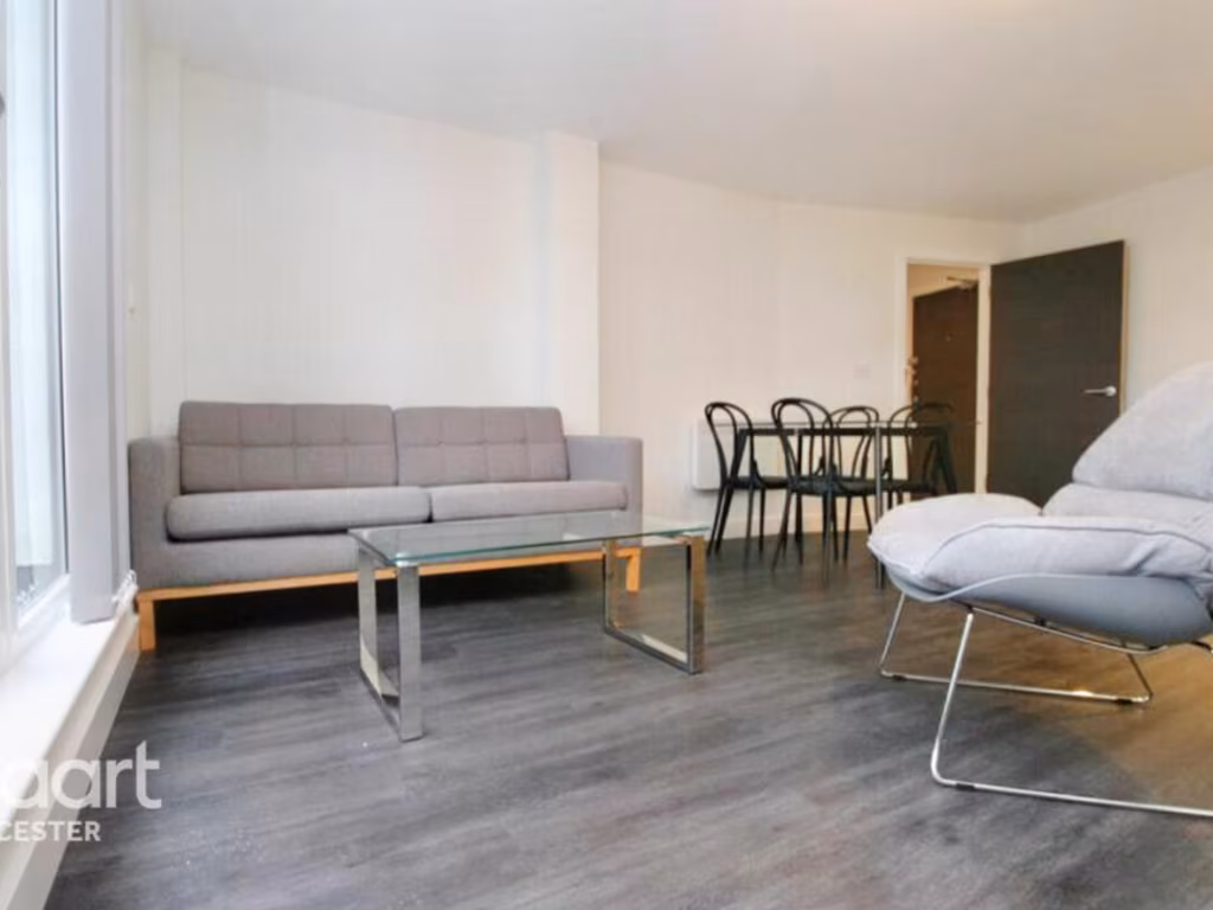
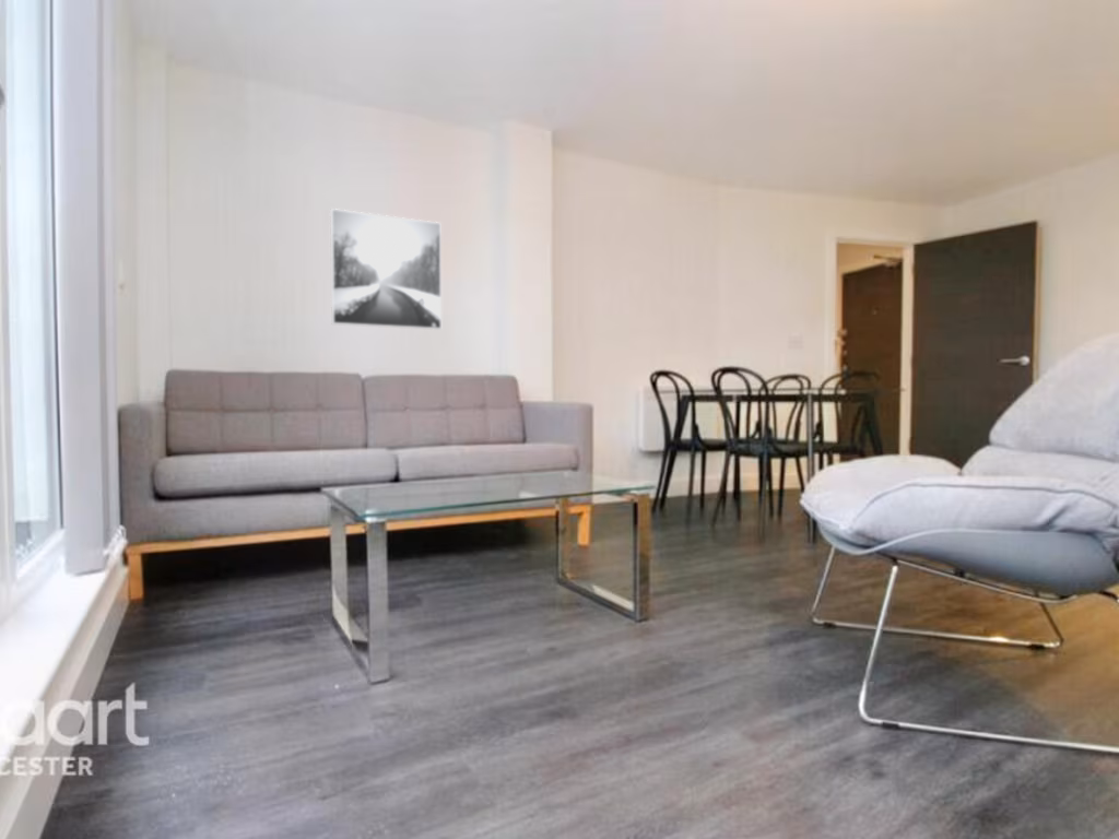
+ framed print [329,208,443,331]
